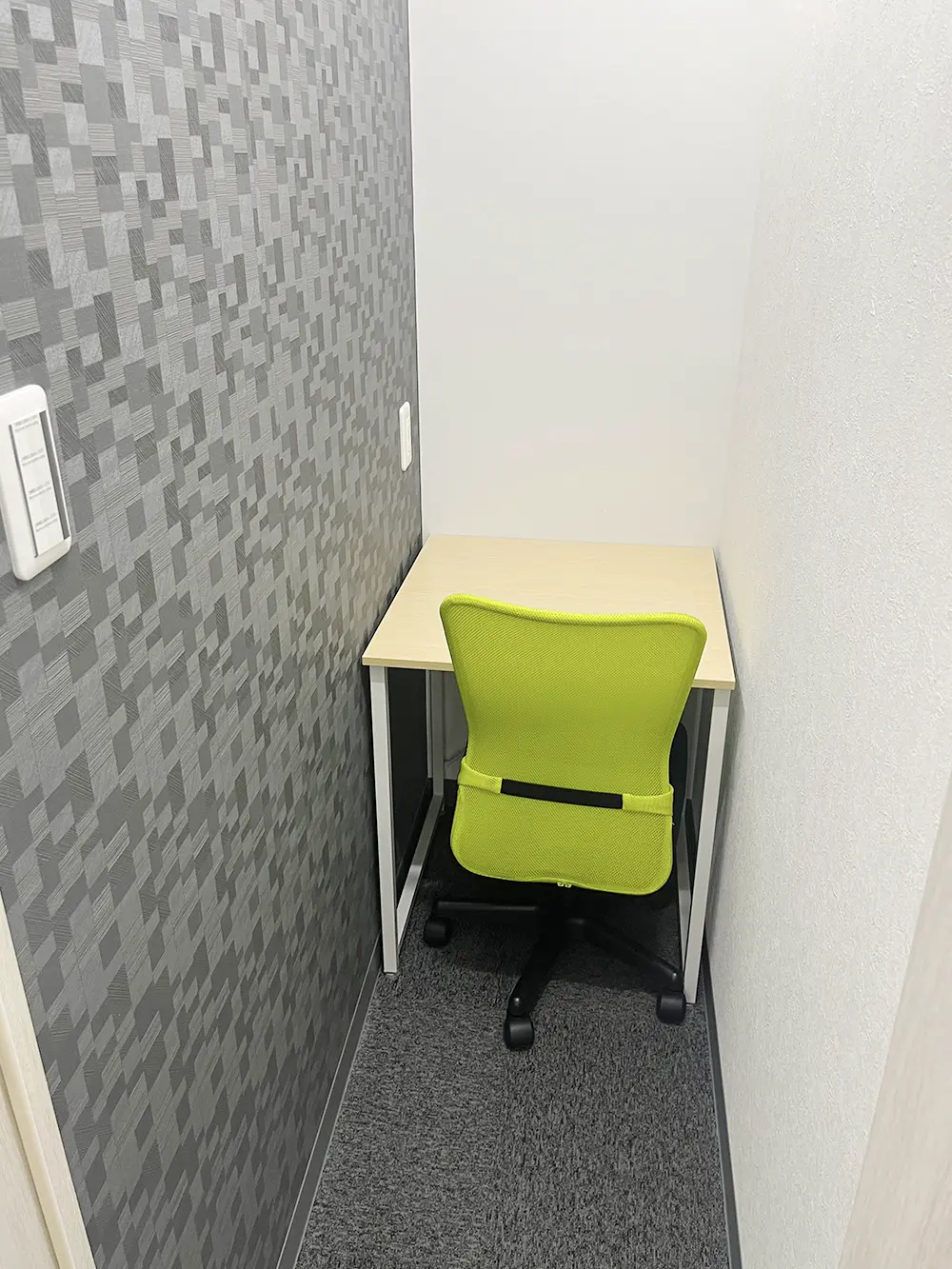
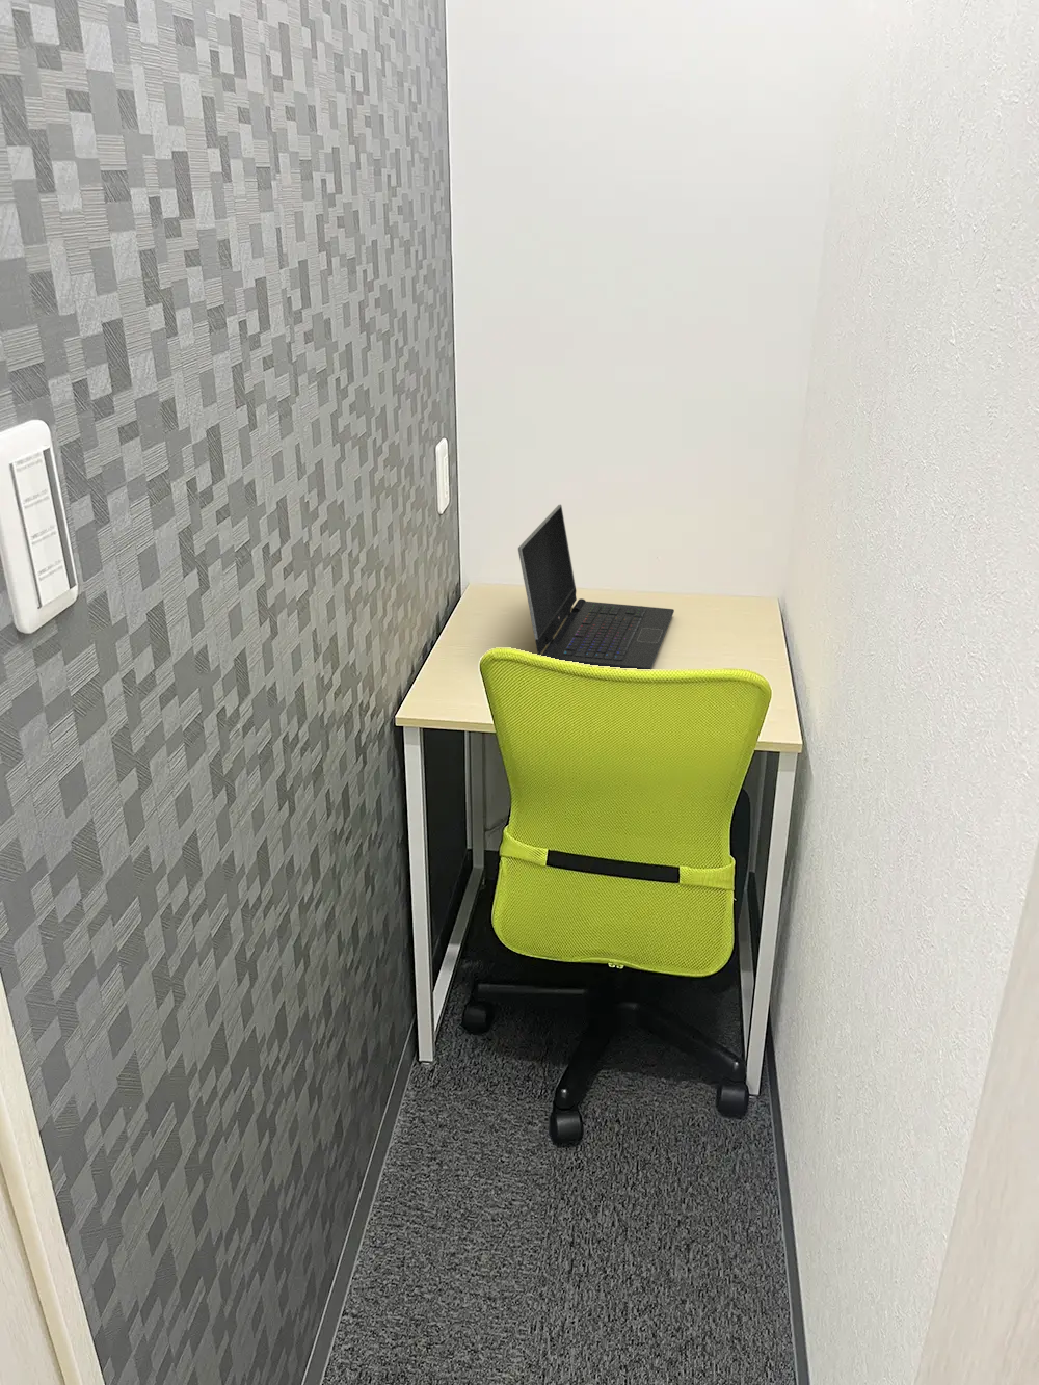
+ laptop computer [517,504,676,670]
